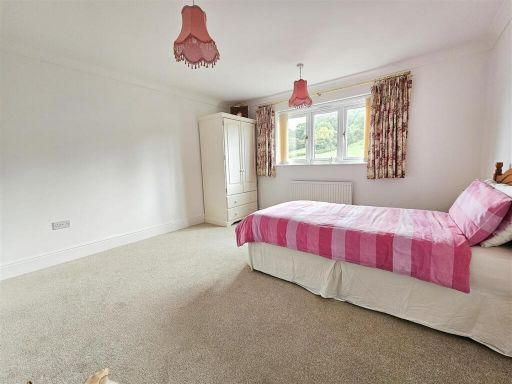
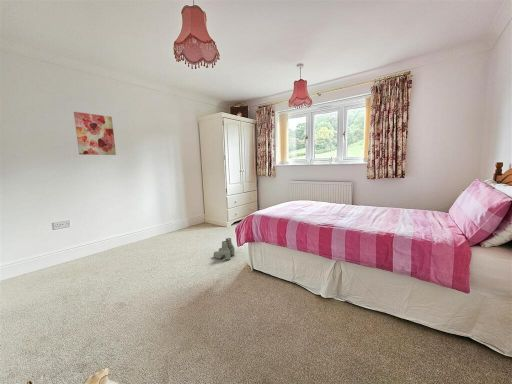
+ boots [213,237,236,261]
+ wall art [73,111,117,156]
